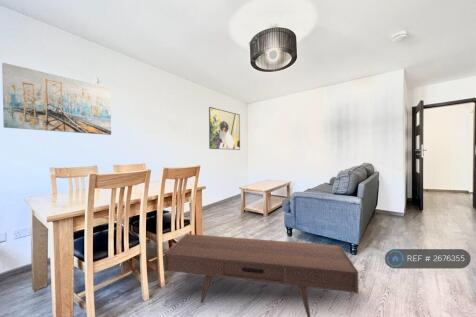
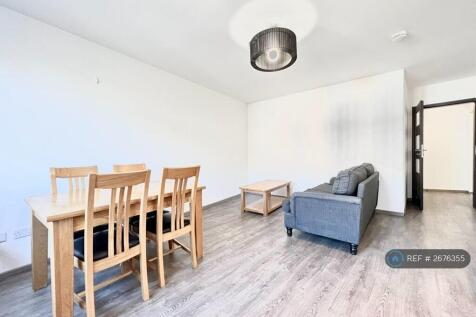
- coffee table [163,233,359,317]
- wall art [1,62,112,136]
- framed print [208,106,241,151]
